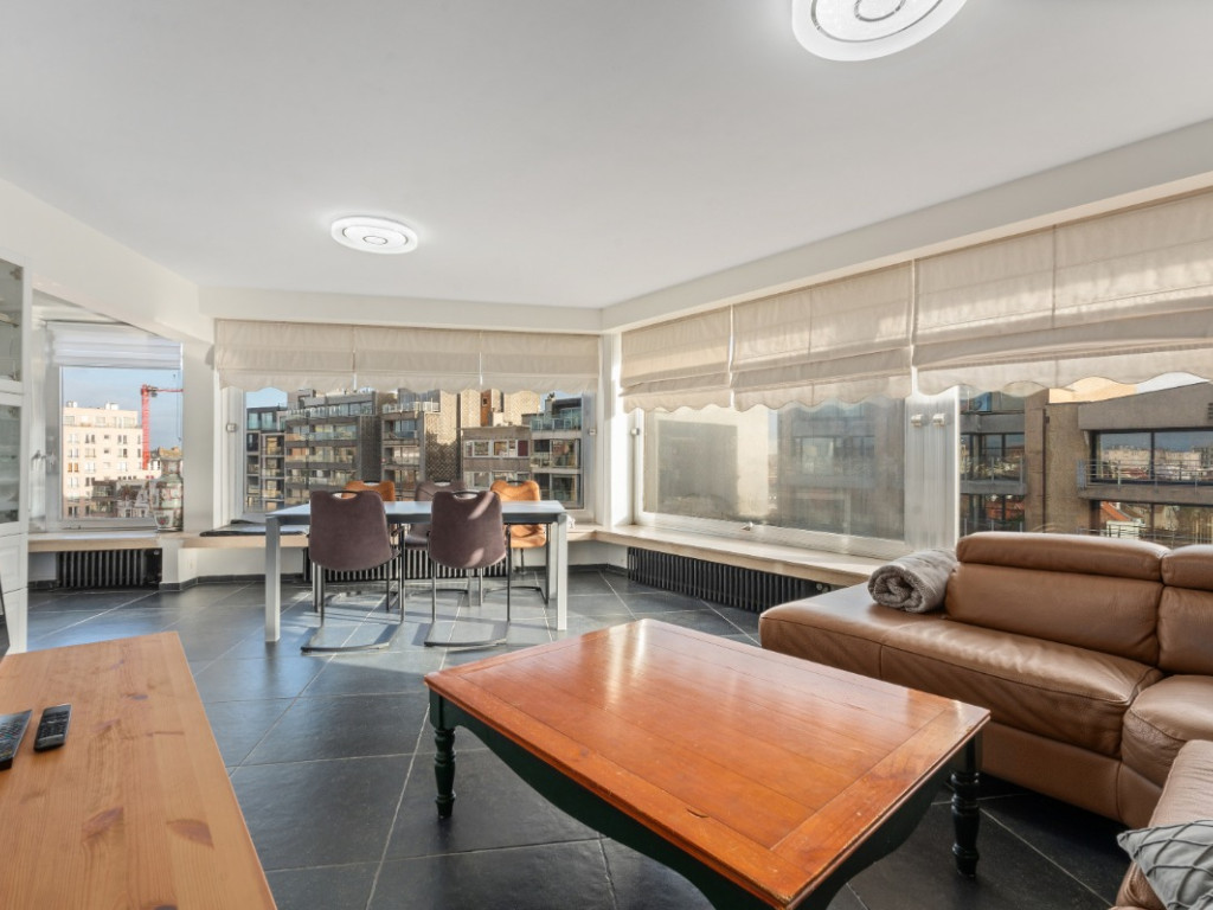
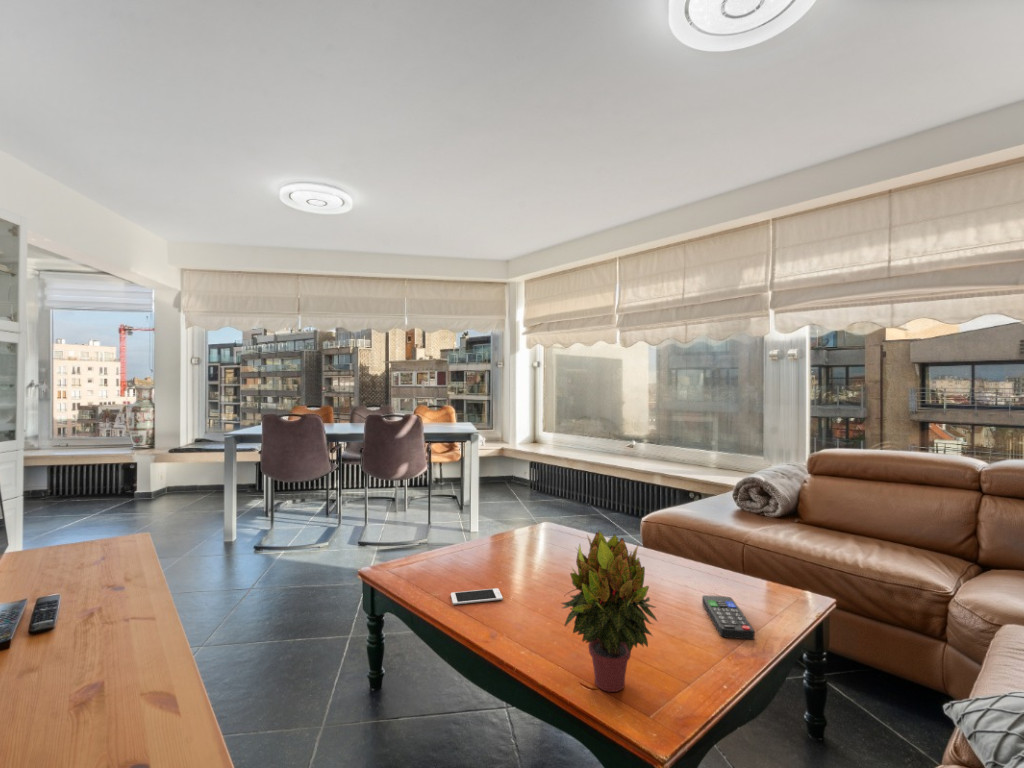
+ remote control [701,594,755,640]
+ potted plant [560,529,659,693]
+ cell phone [450,587,504,606]
